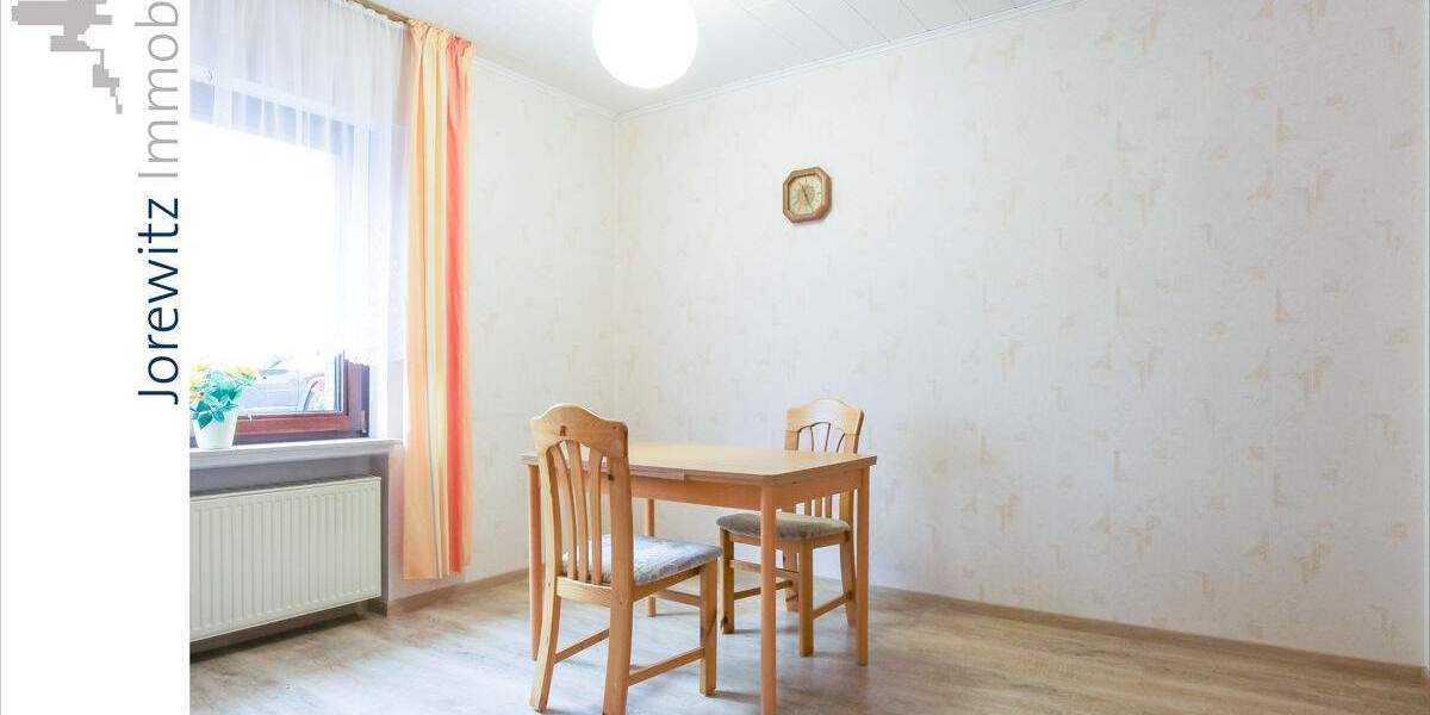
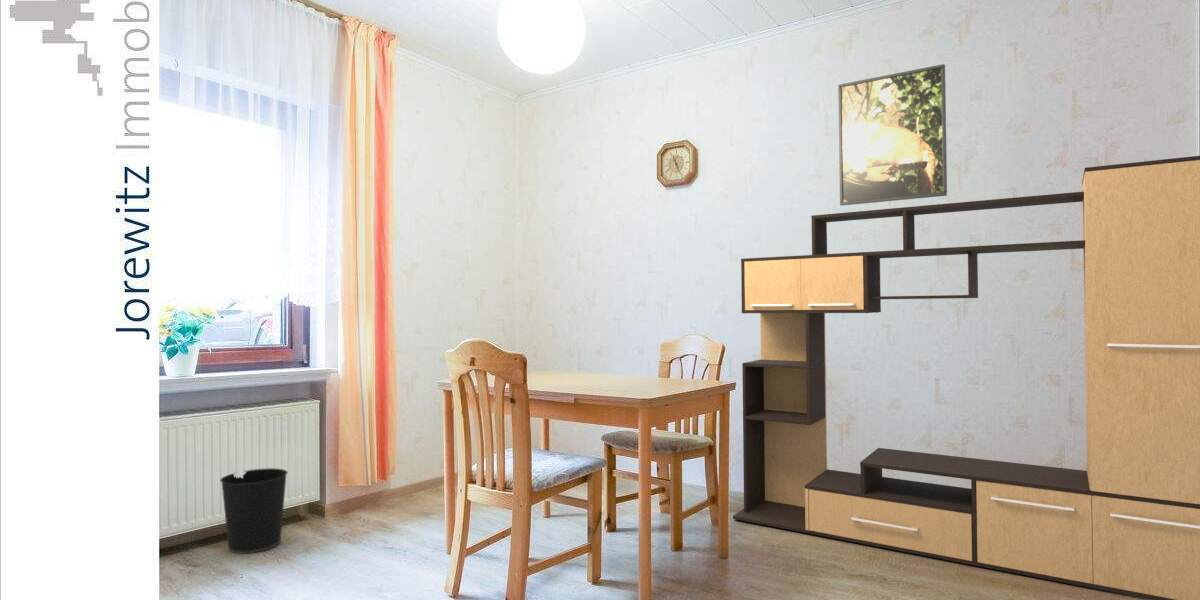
+ wastebasket [219,467,289,555]
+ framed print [837,63,948,207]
+ media console [732,155,1200,600]
